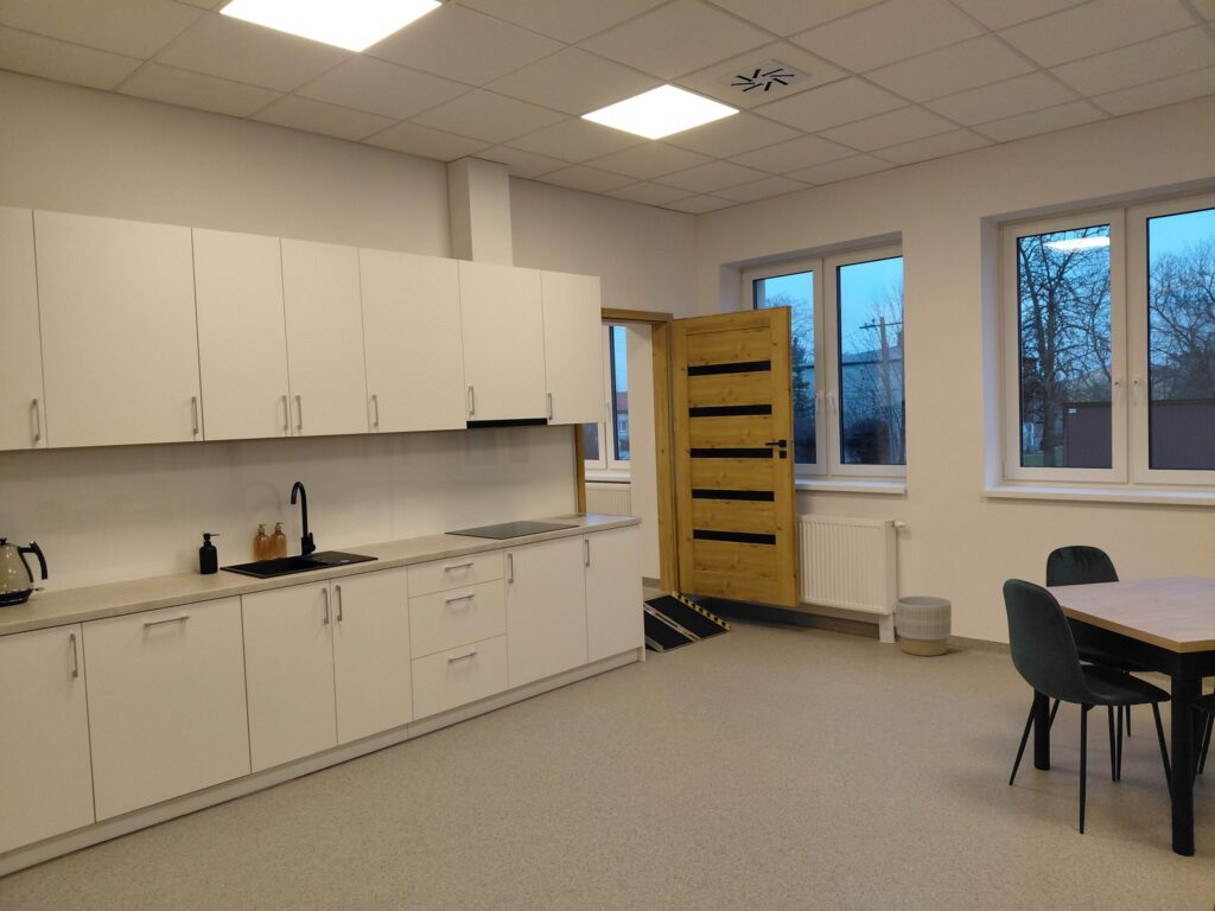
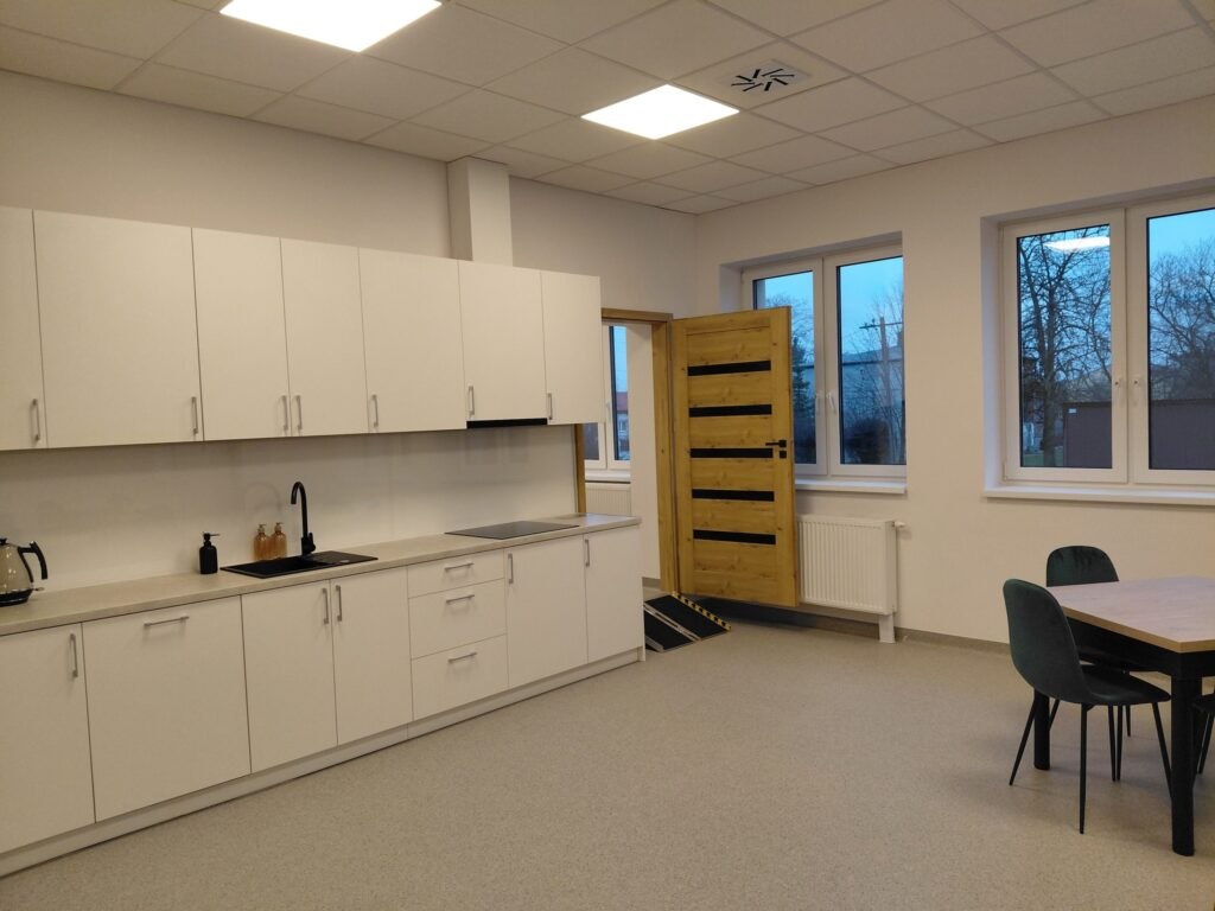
- planter [895,594,953,657]
